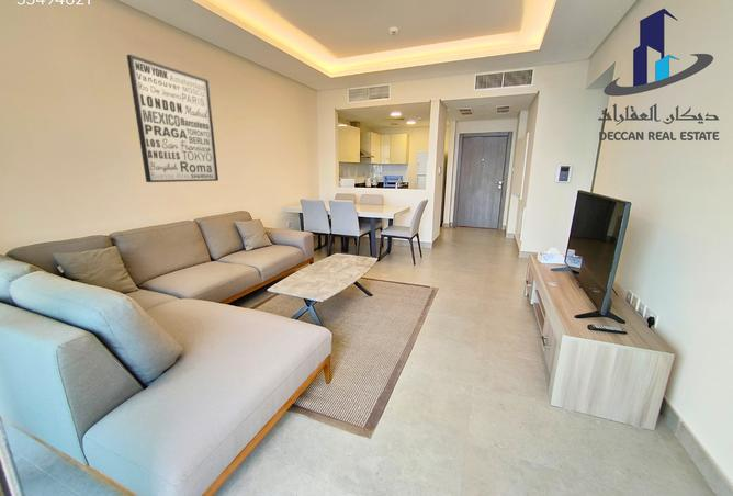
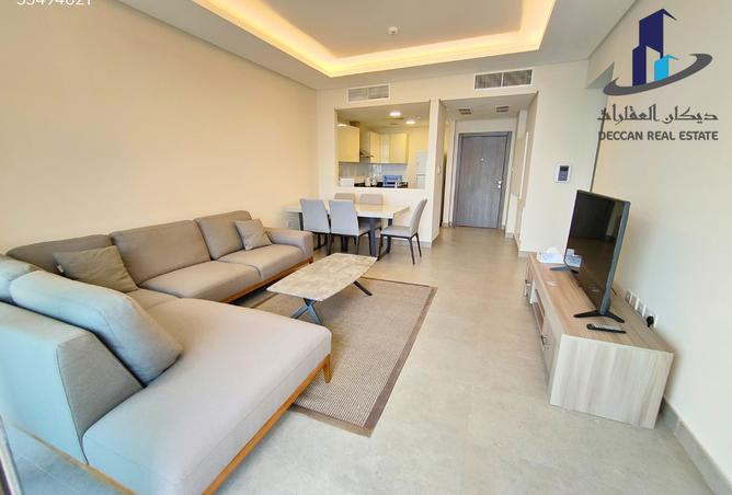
- wall art [126,54,219,183]
